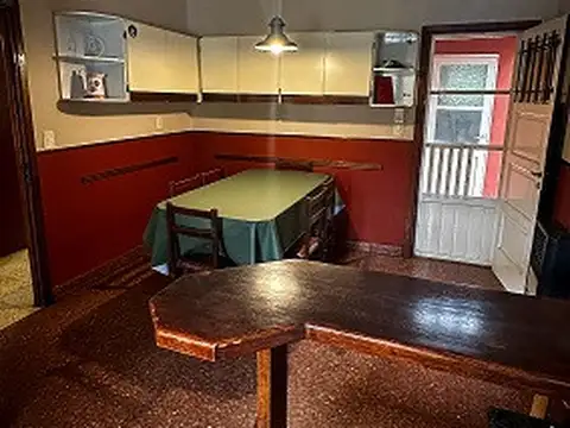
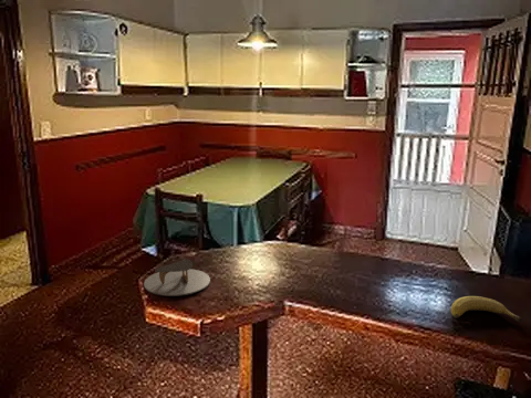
+ napkin holder [143,259,211,297]
+ fruit [450,295,523,323]
